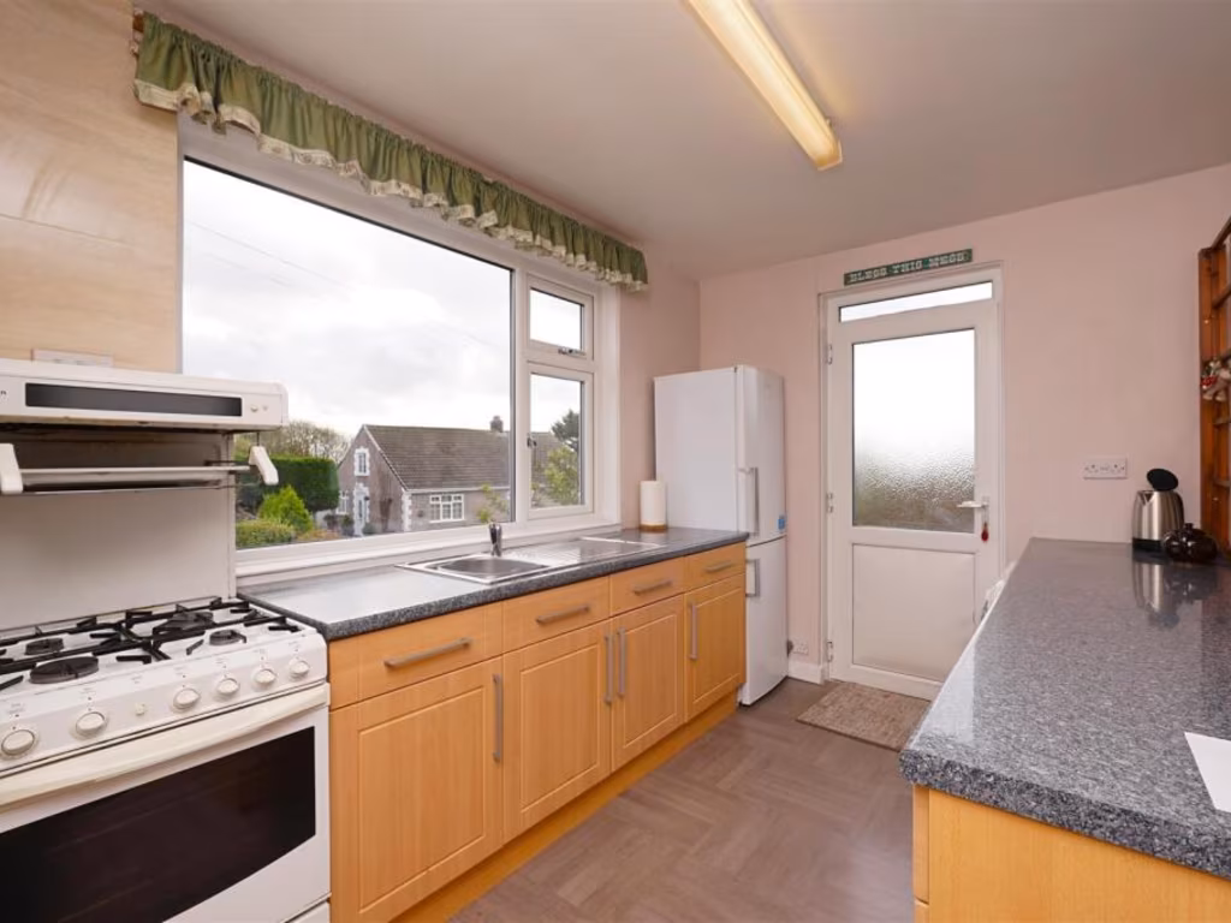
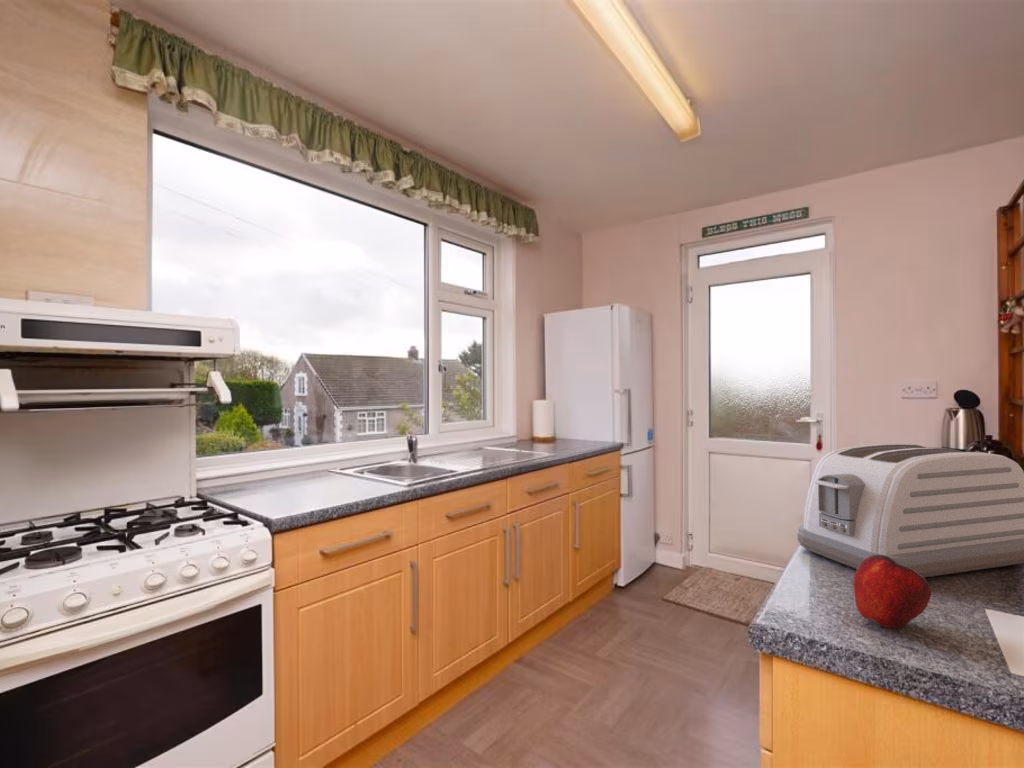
+ apple [852,555,932,629]
+ toaster [797,443,1024,578]
